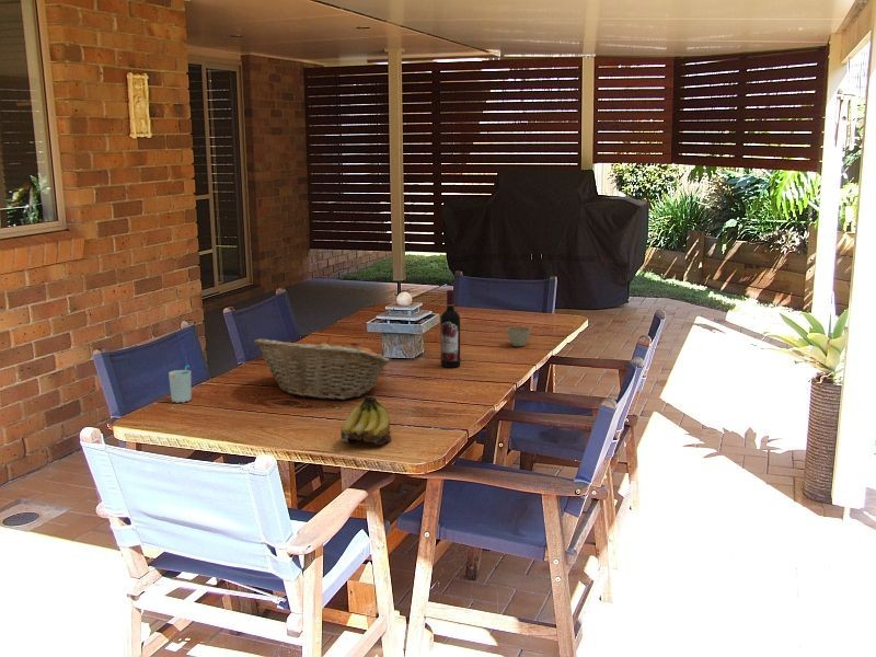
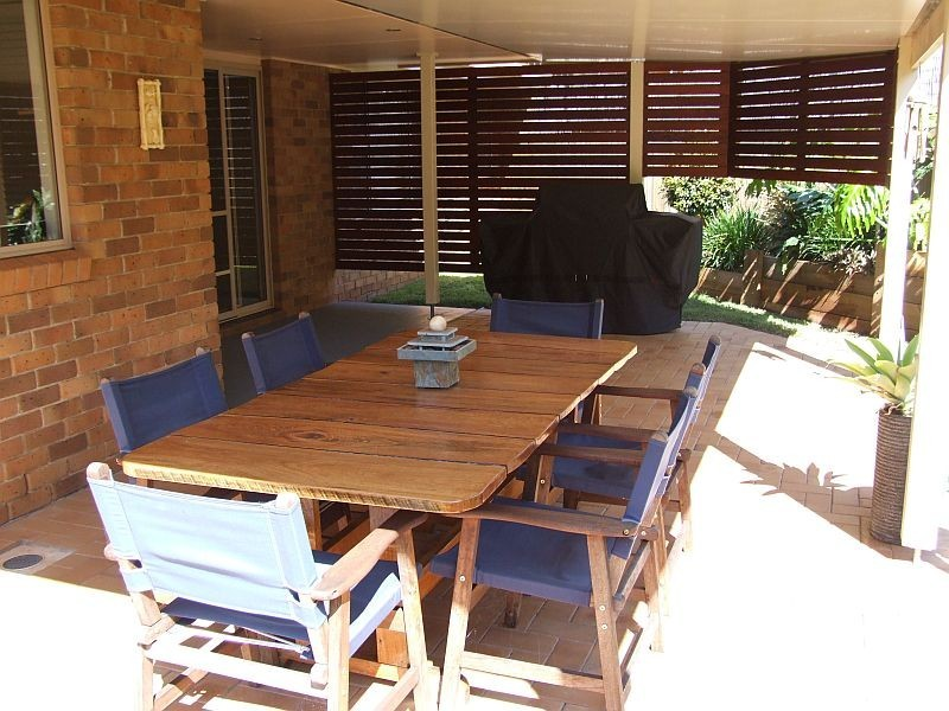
- fruit basket [253,336,391,401]
- wine bottle [440,289,461,369]
- fruit [339,395,393,446]
- flower pot [506,325,531,347]
- cup [168,365,193,404]
